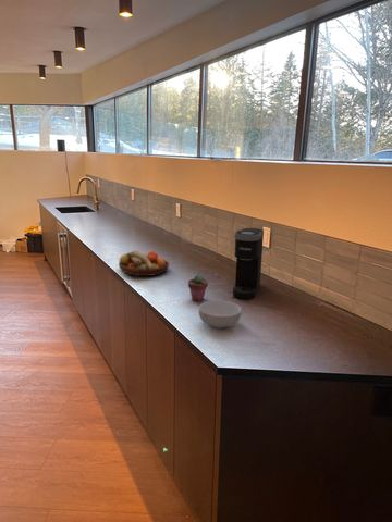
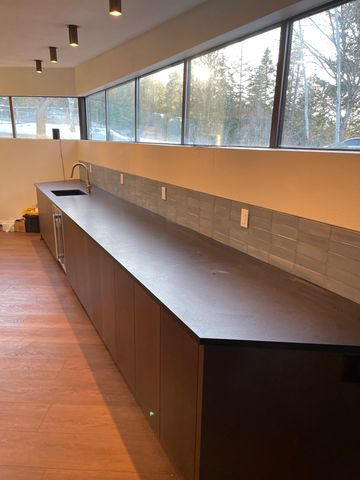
- potted succulent [187,273,209,302]
- fruit bowl [118,249,170,277]
- coffee maker [232,227,265,300]
- cereal bowl [198,299,243,330]
